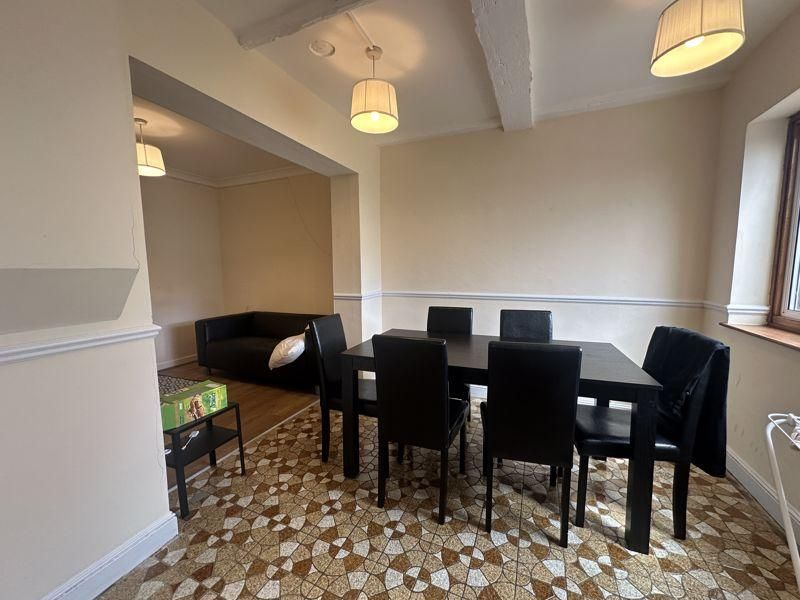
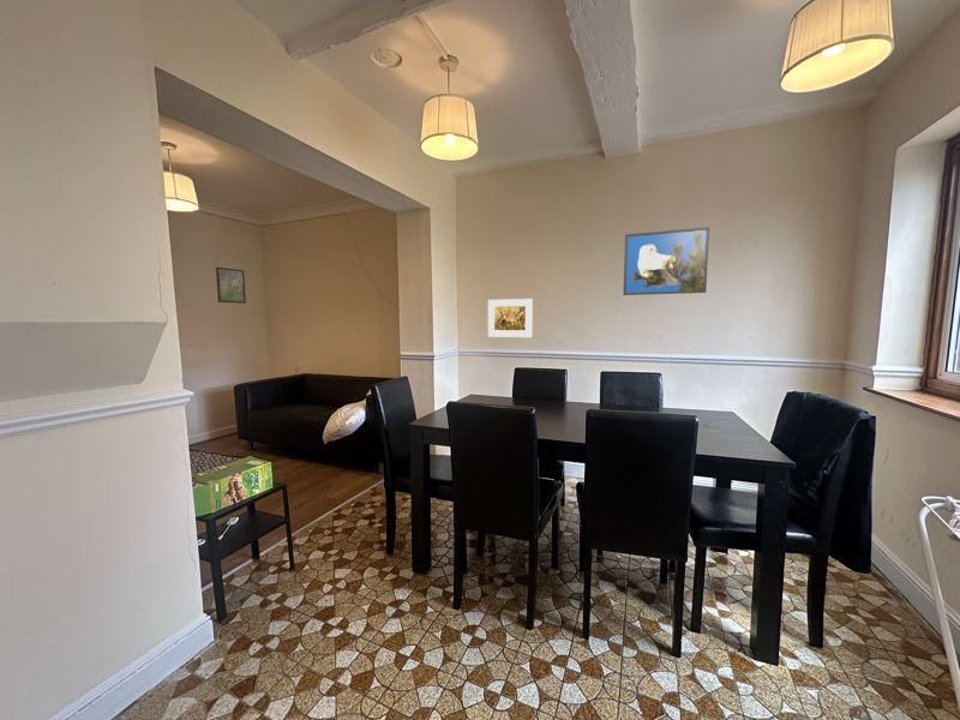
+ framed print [487,298,534,338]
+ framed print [622,226,710,296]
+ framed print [215,266,247,305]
